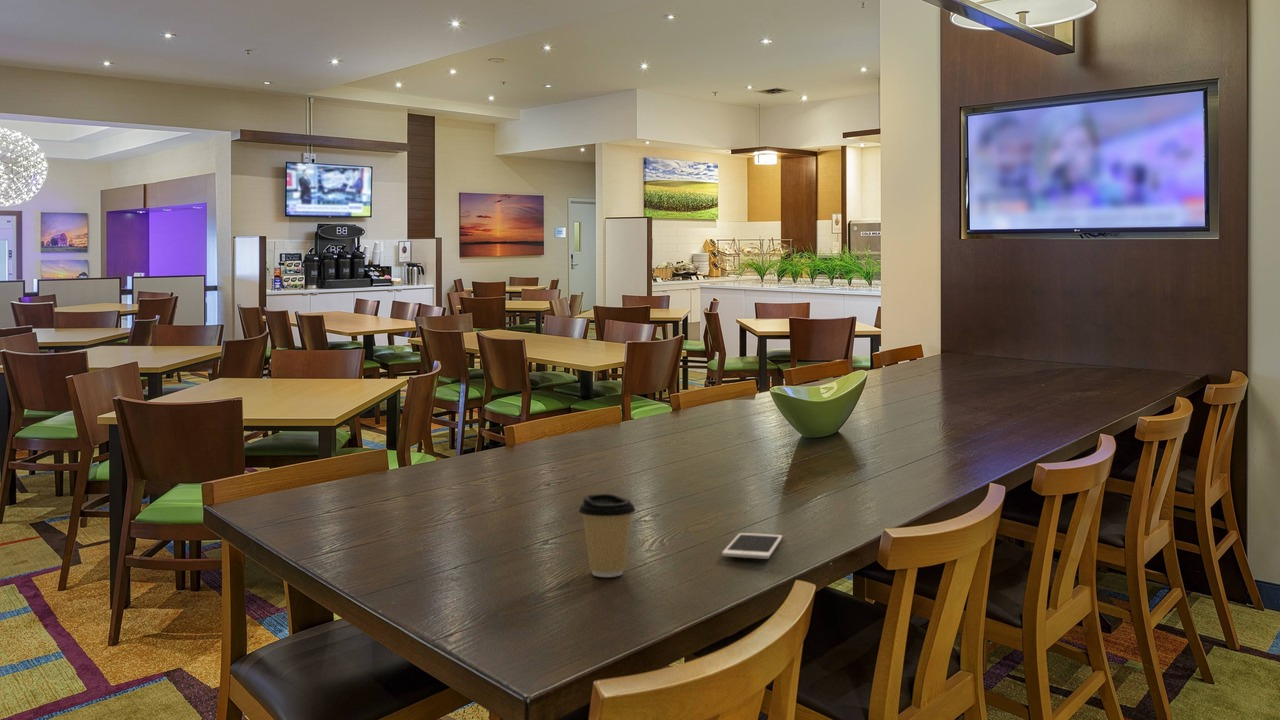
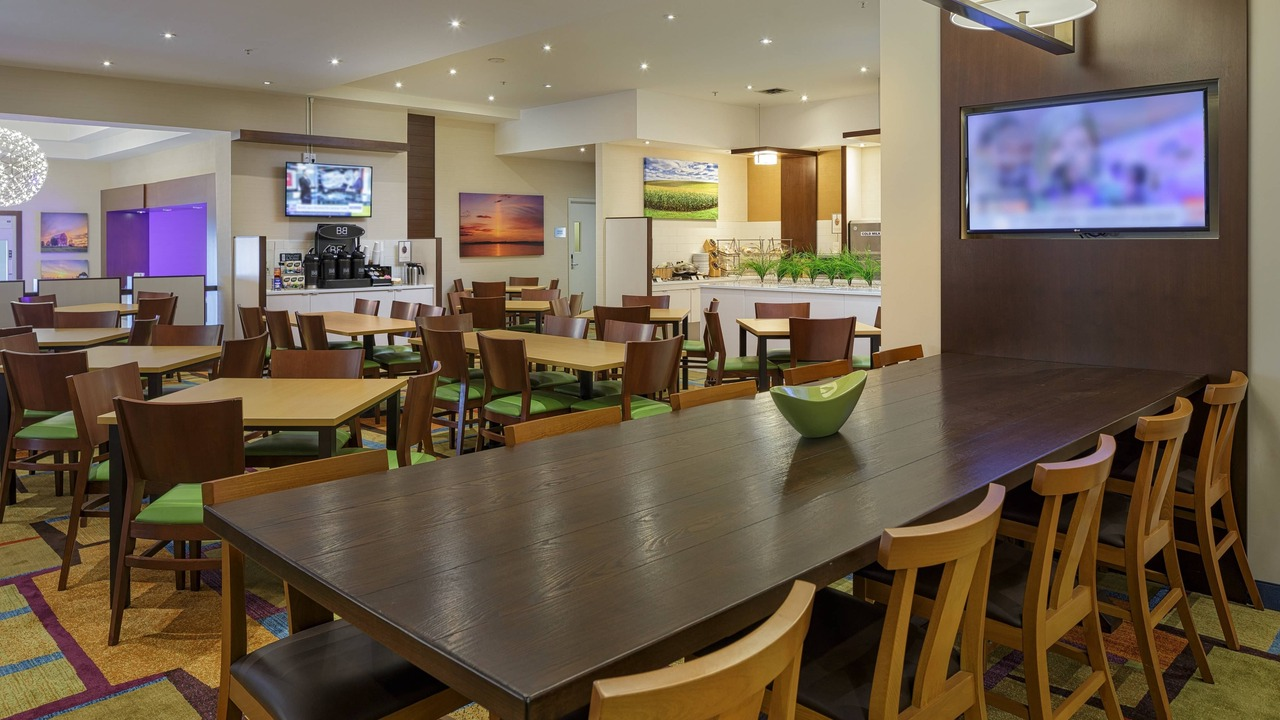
- coffee cup [578,493,636,578]
- cell phone [721,532,783,560]
